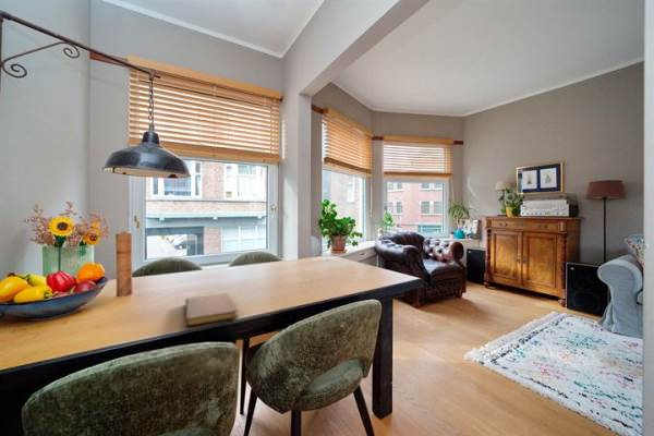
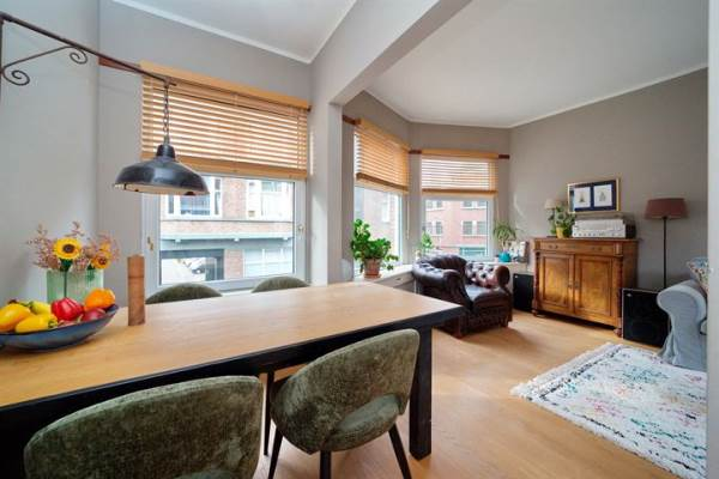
- notebook [184,292,239,327]
